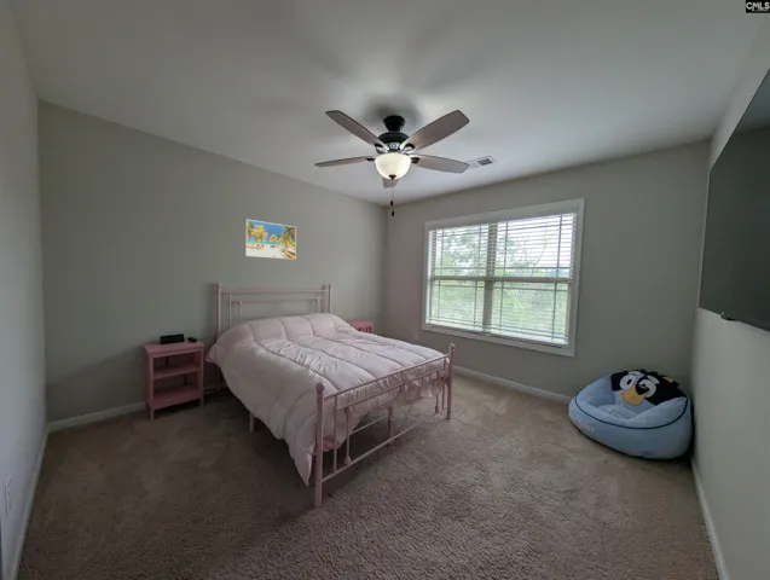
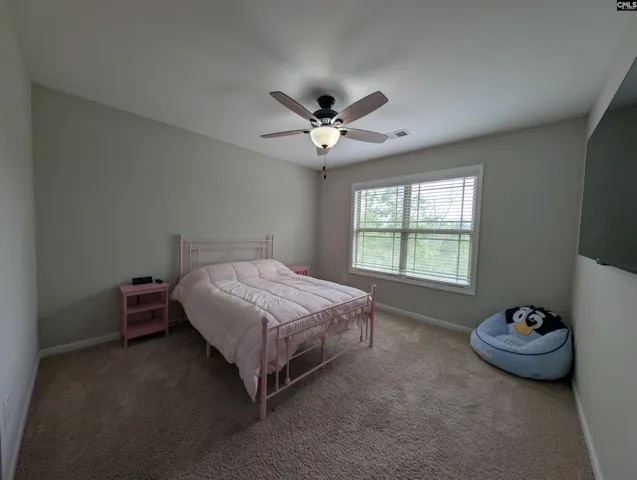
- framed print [244,219,297,260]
